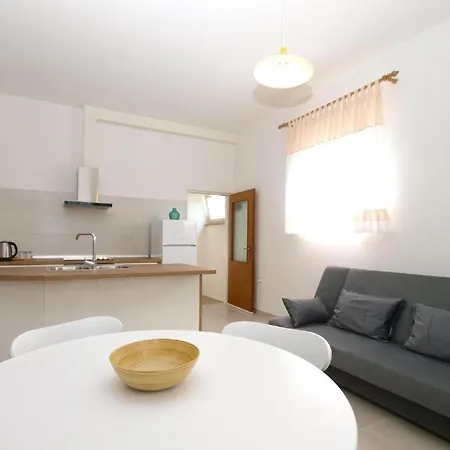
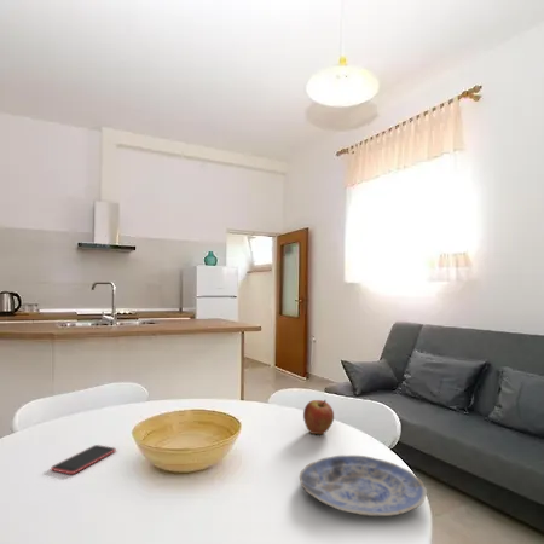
+ smartphone [50,444,117,475]
+ apple [302,399,335,435]
+ plate [299,455,428,517]
